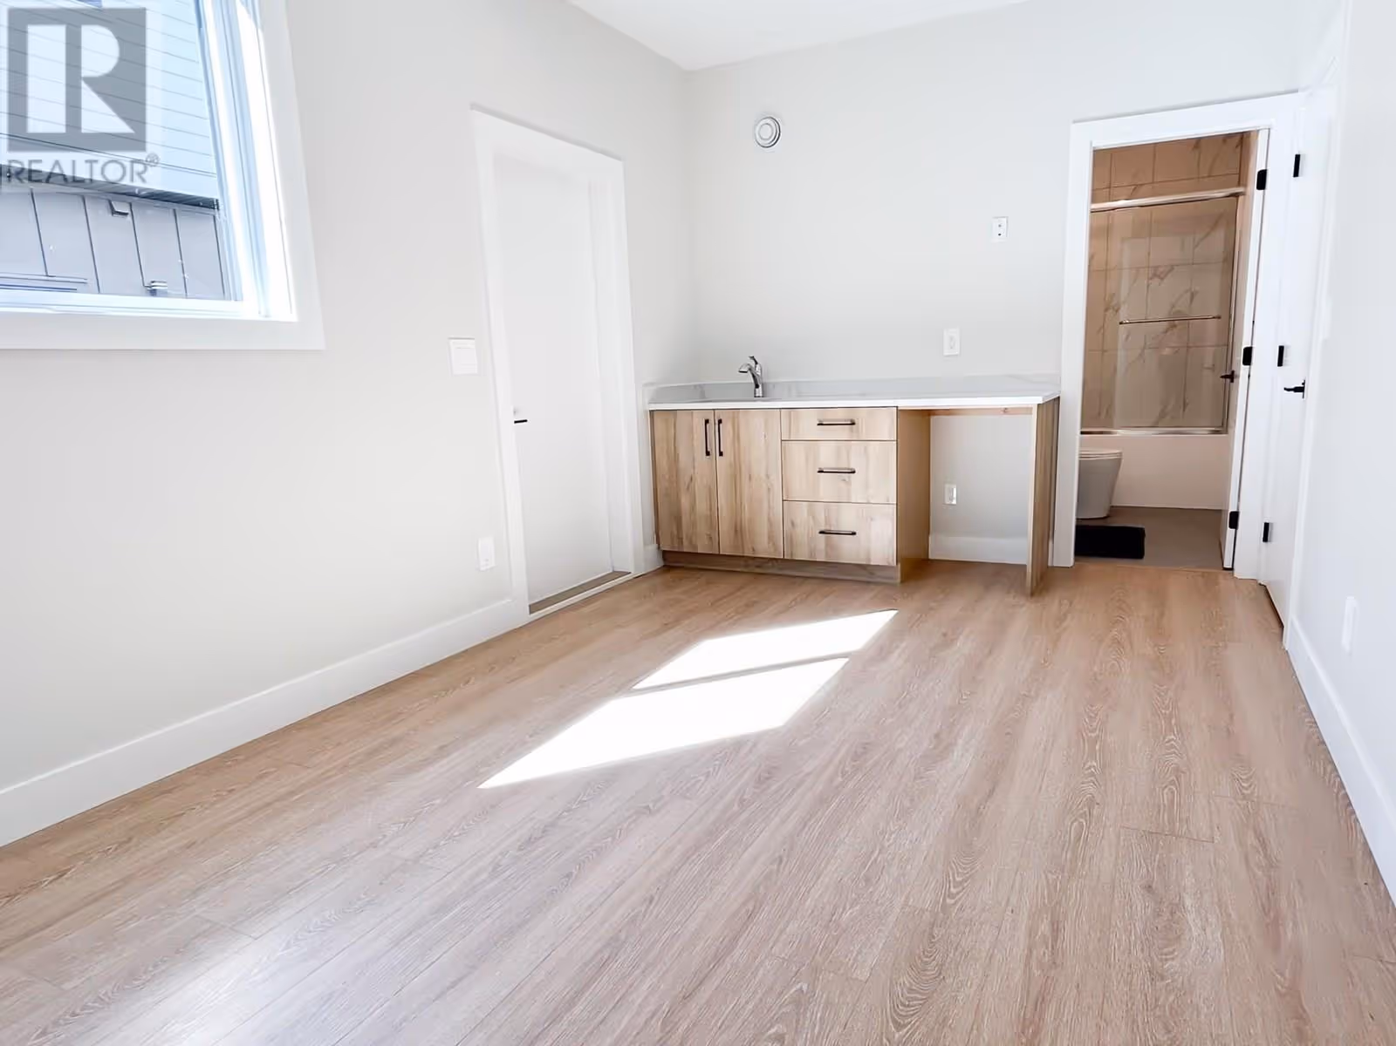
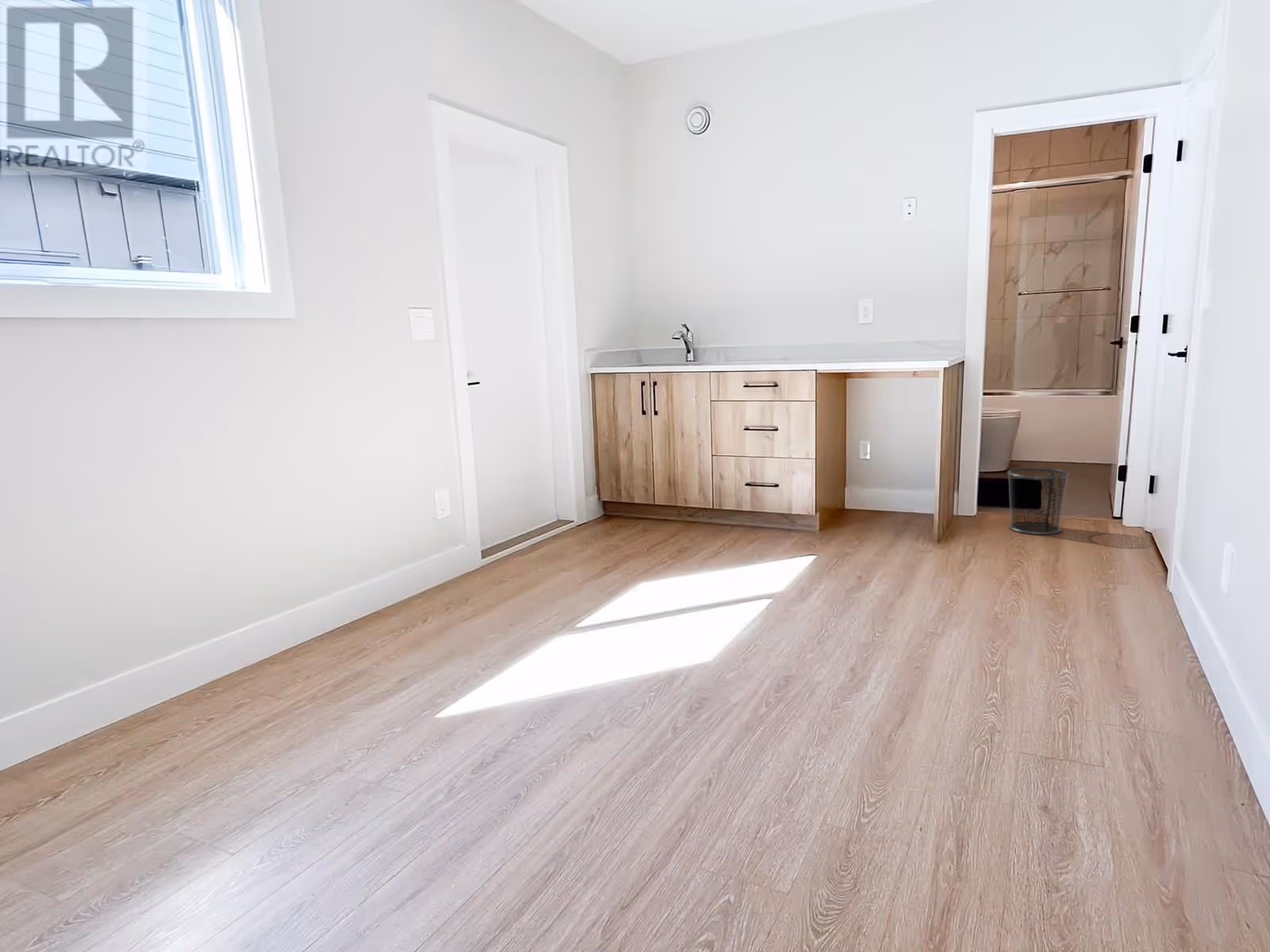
+ waste bin [1006,466,1070,536]
